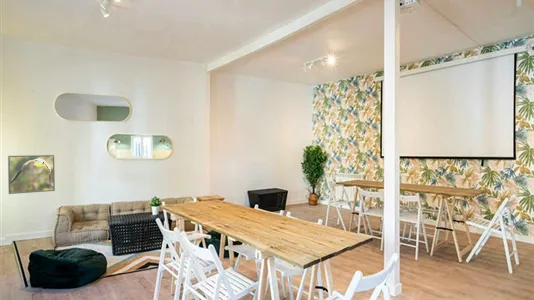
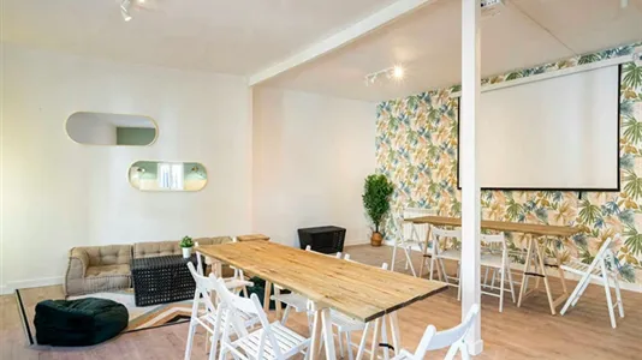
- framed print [7,154,56,195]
